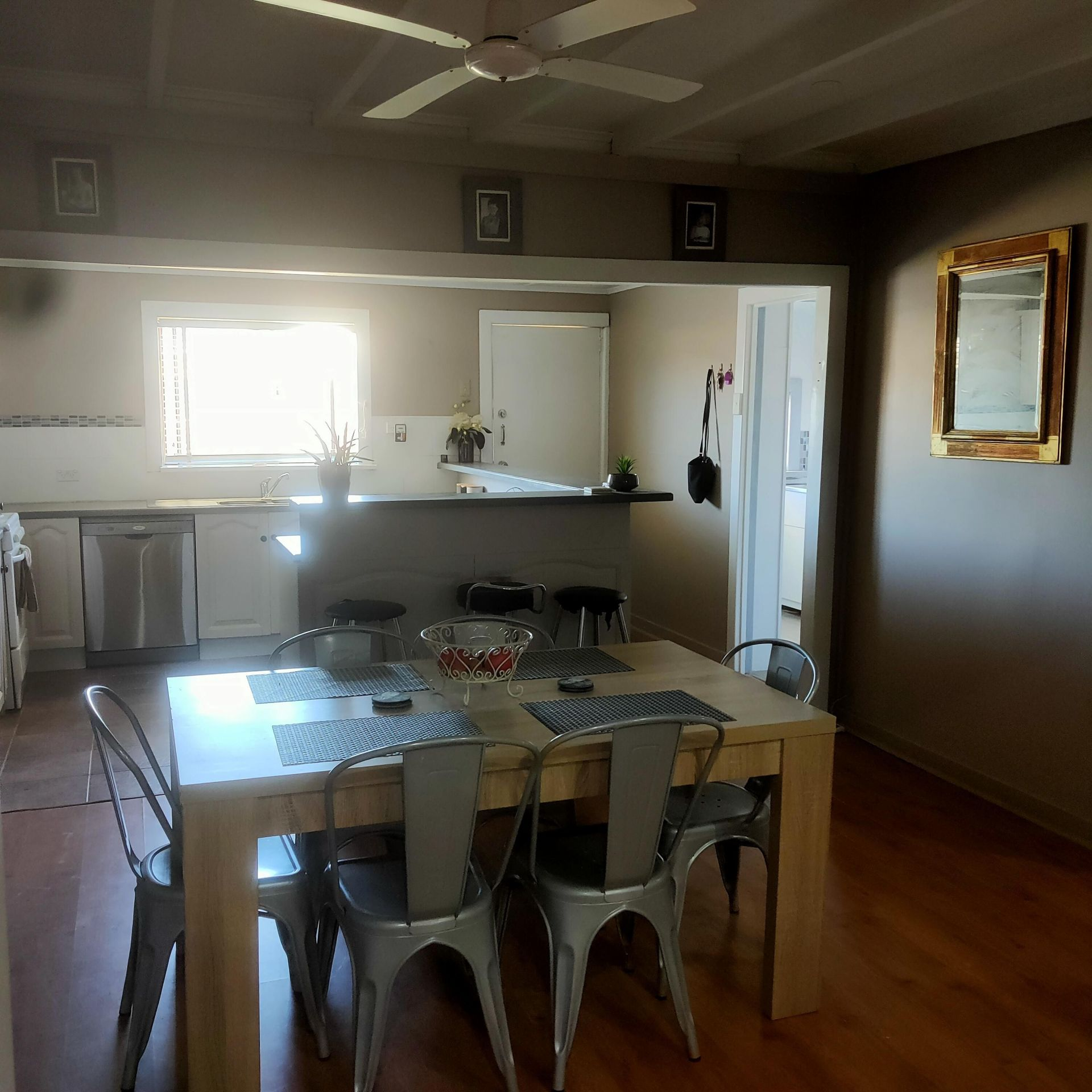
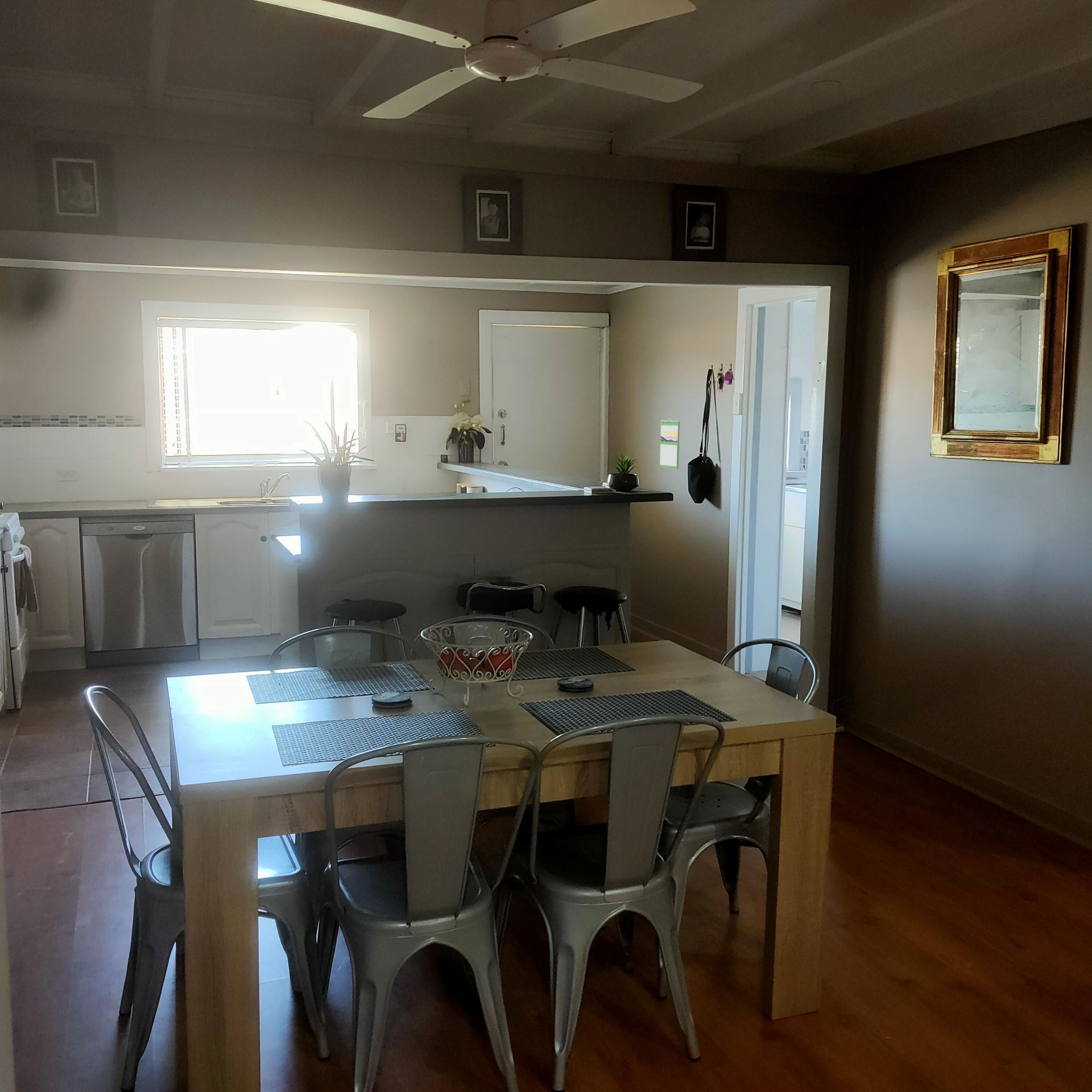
+ calendar [659,419,680,469]
